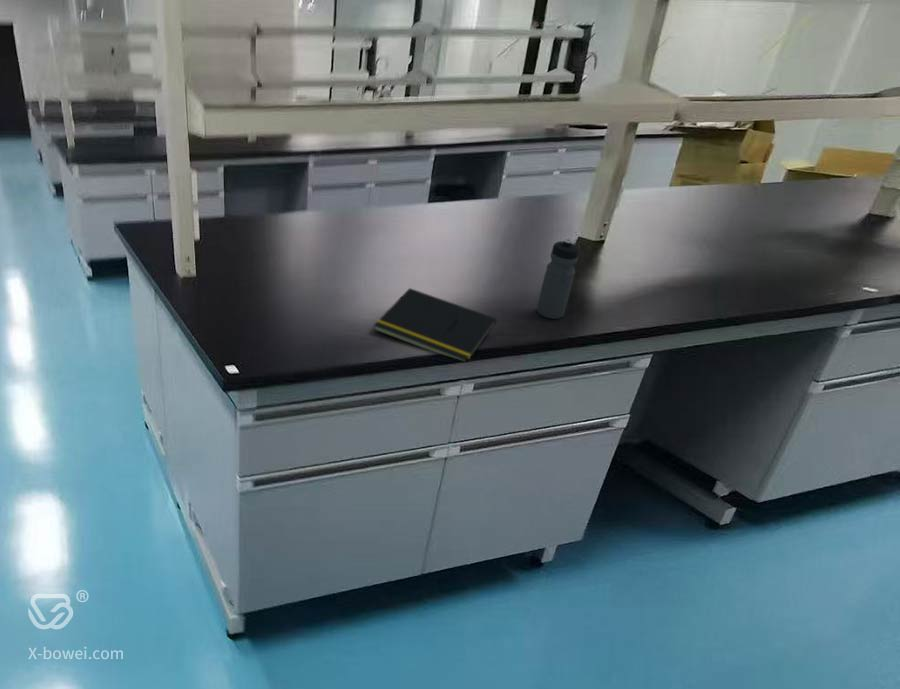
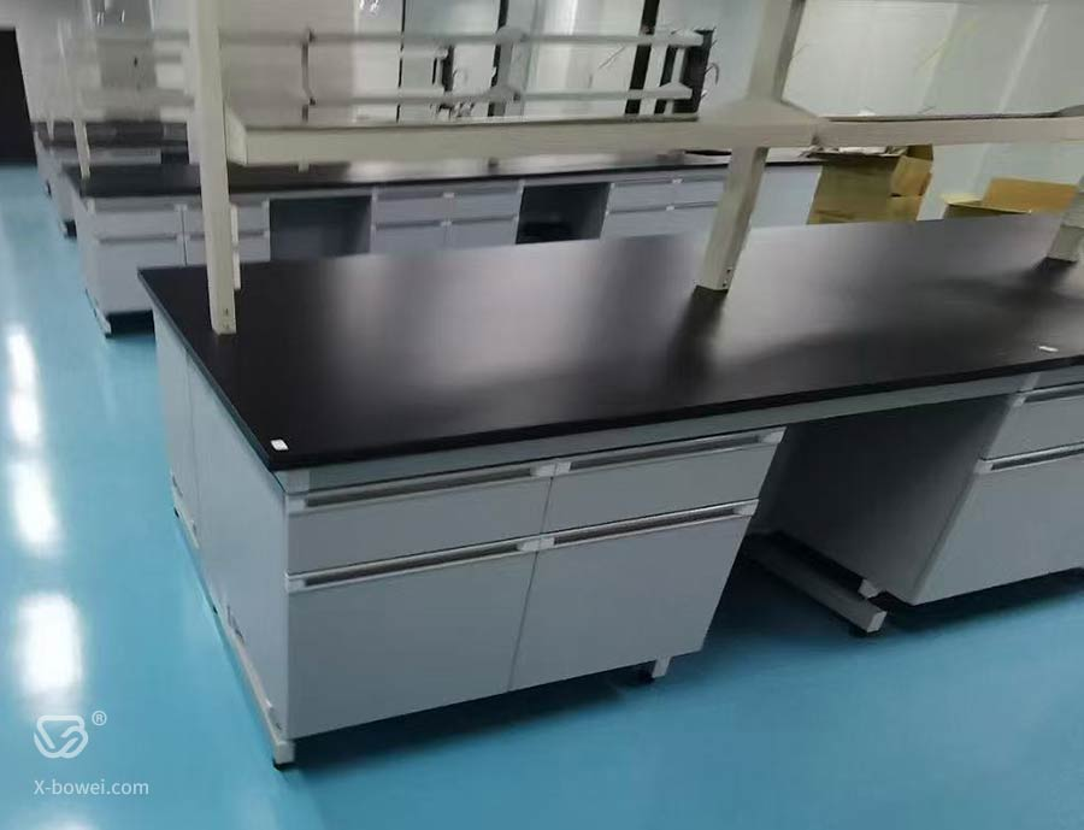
- notepad [373,287,498,362]
- water bottle [536,238,580,320]
